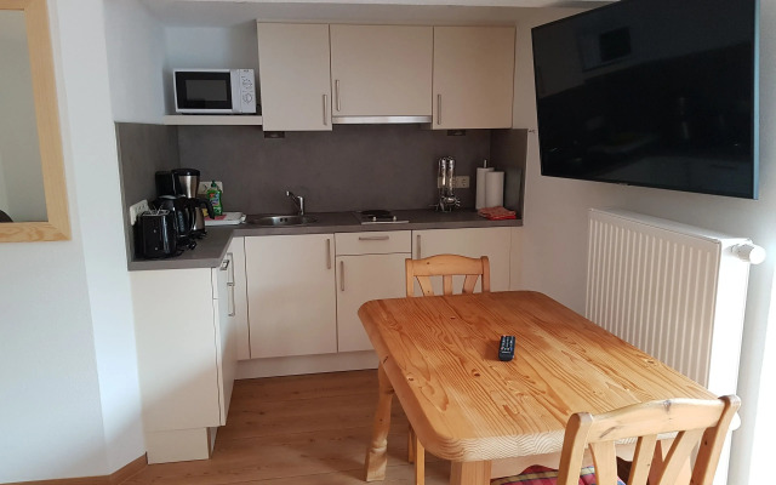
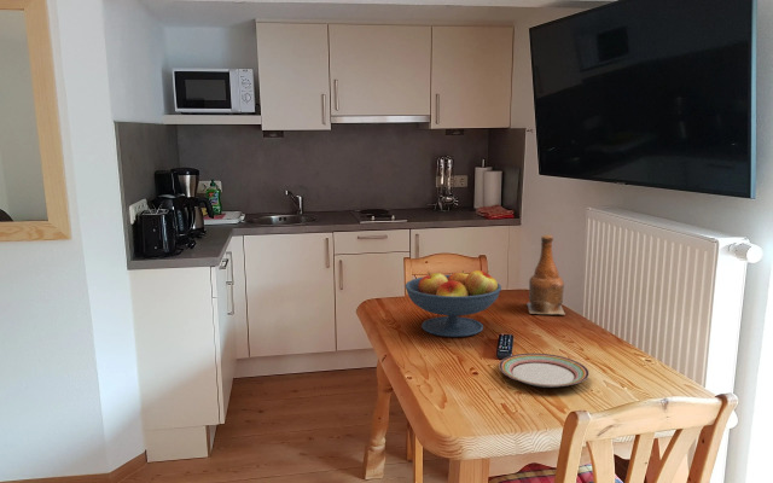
+ bottle [525,234,566,315]
+ fruit bowl [403,269,502,338]
+ plate [498,353,591,389]
